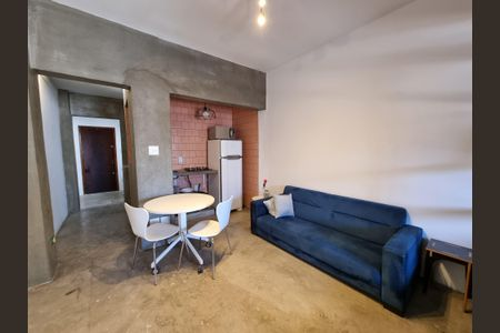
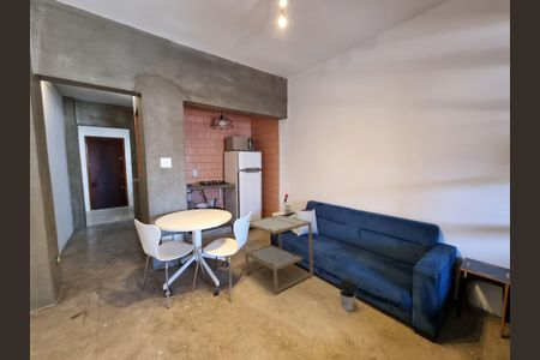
+ potted plant [337,274,360,312]
+ side table [244,214,314,294]
